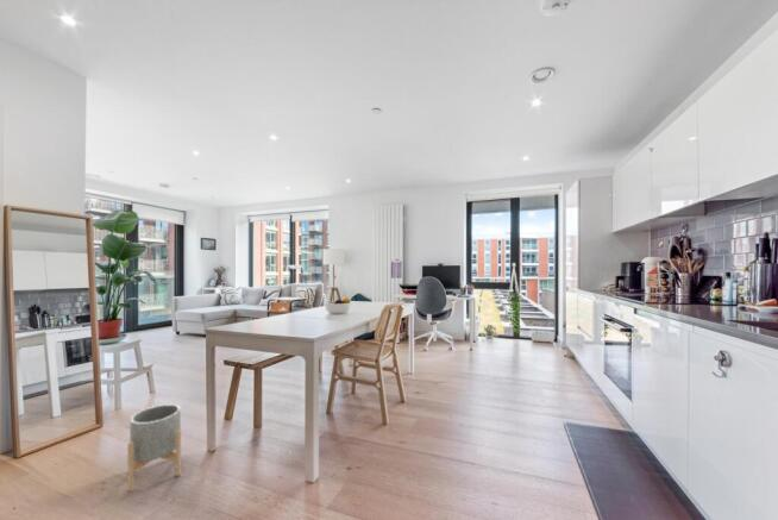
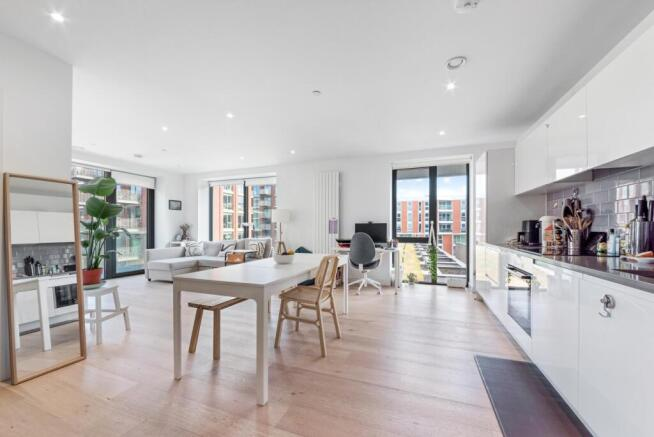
- planter [126,403,182,493]
